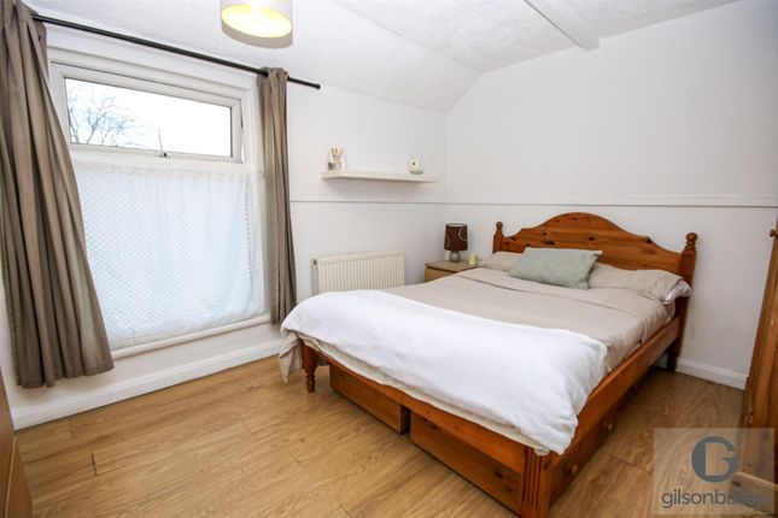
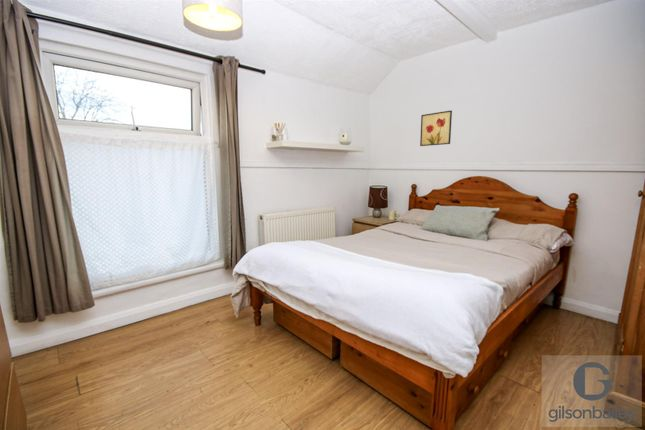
+ wall art [419,109,453,147]
